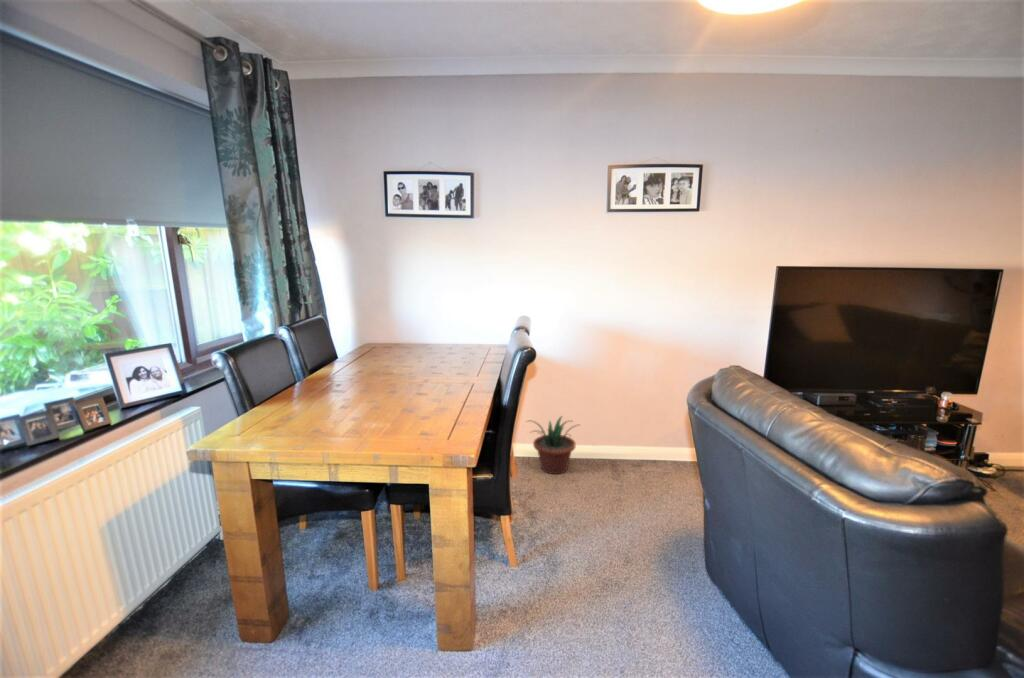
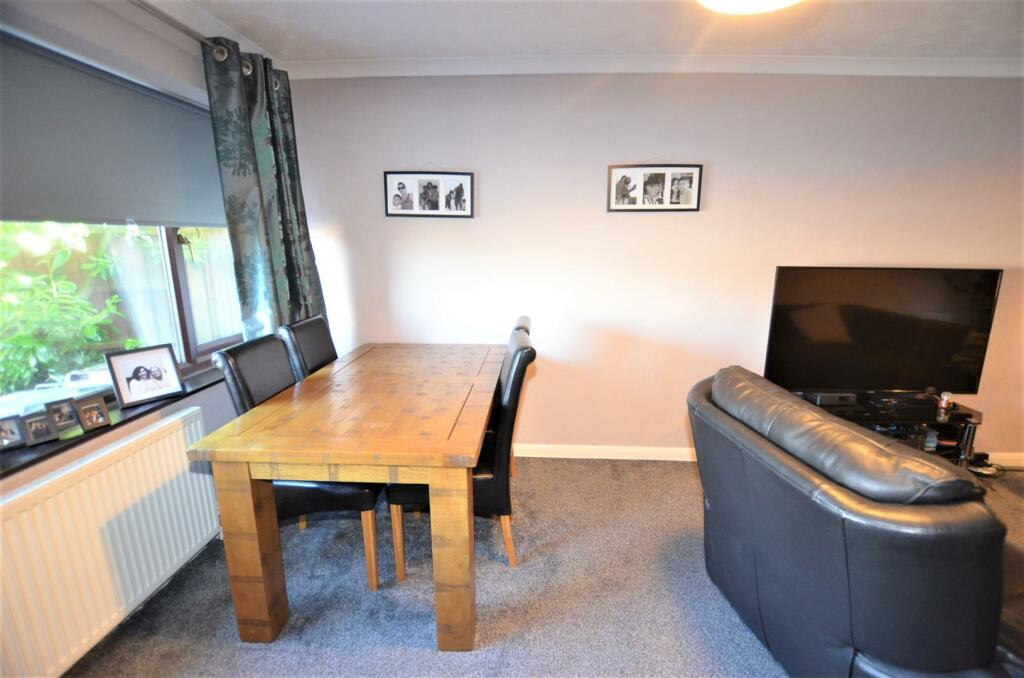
- potted plant [525,415,581,475]
